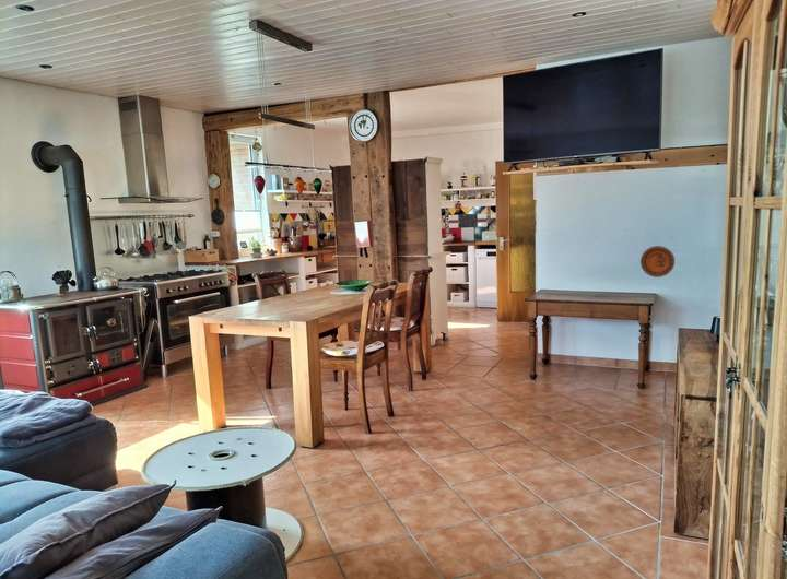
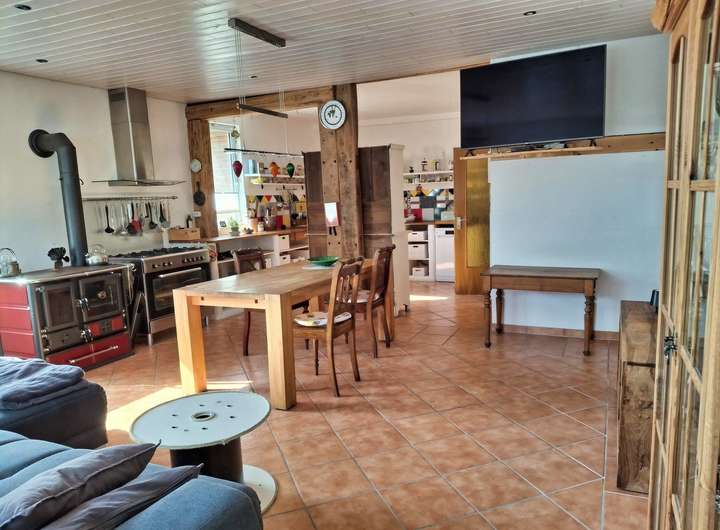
- decorative plate [639,245,676,279]
